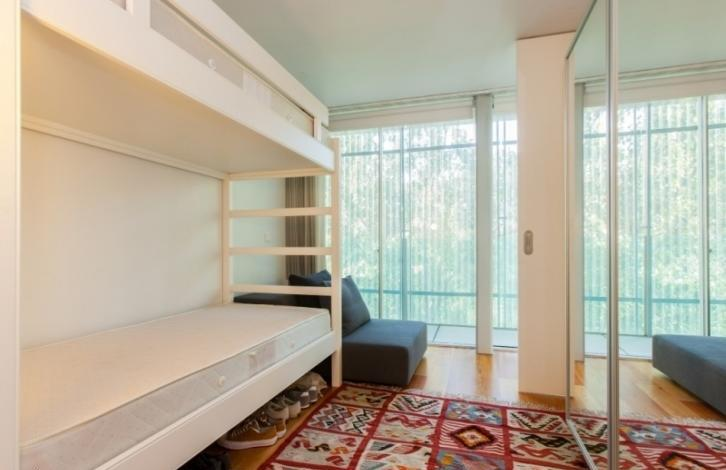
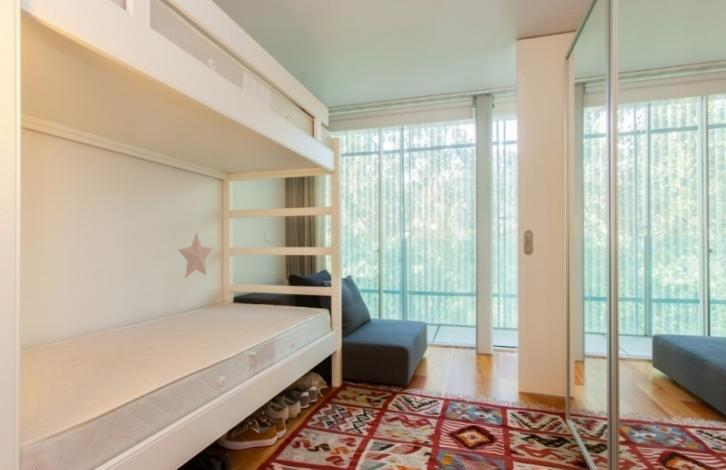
+ decorative star [177,231,214,279]
